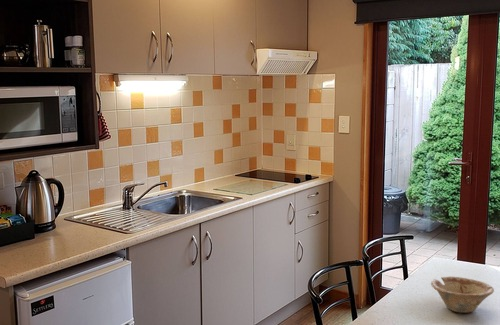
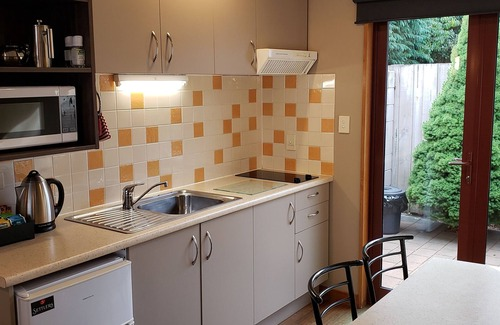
- dish [430,275,495,314]
